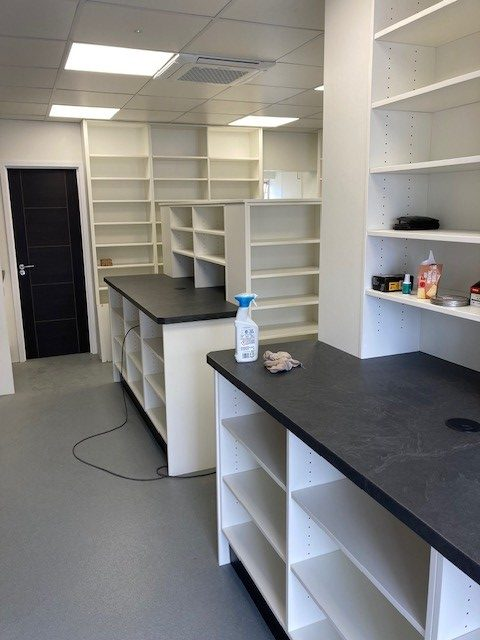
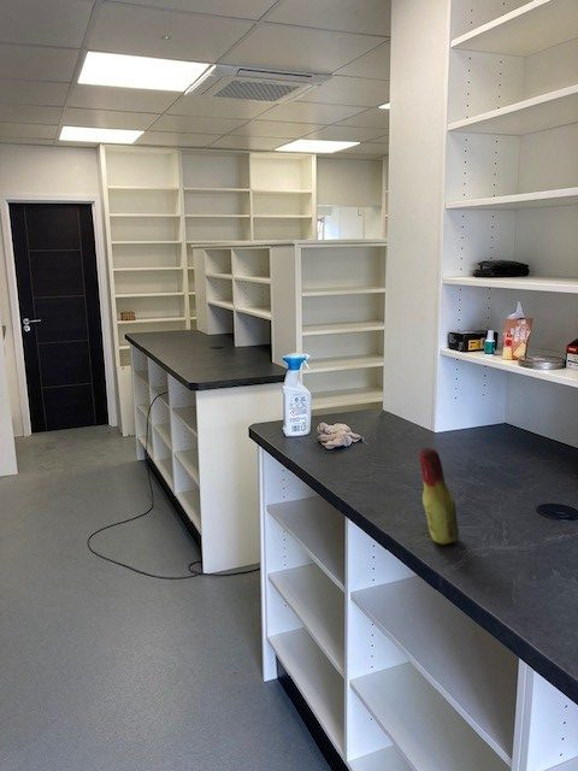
+ bottle [418,447,460,546]
